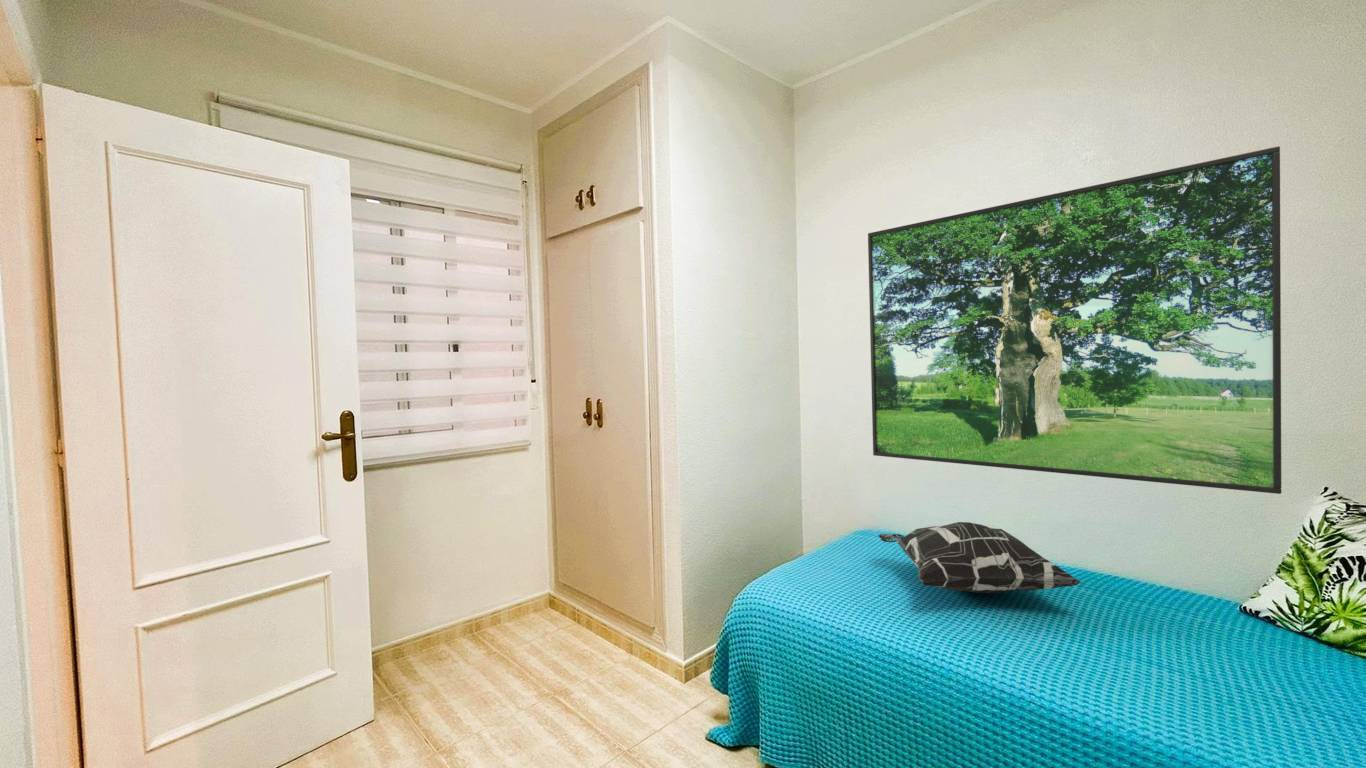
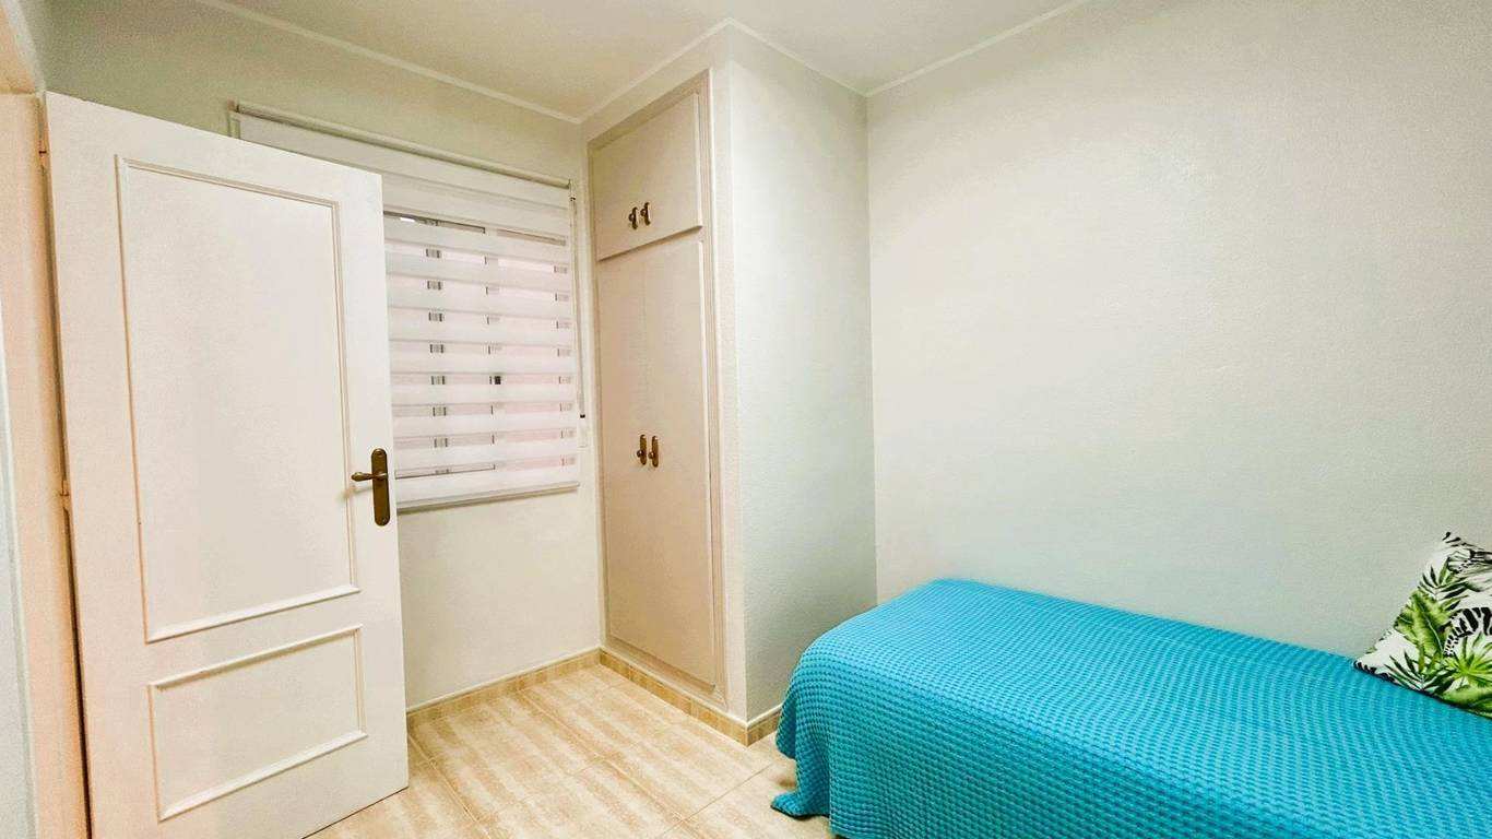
- decorative pillow [877,521,1083,594]
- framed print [867,145,1282,495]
